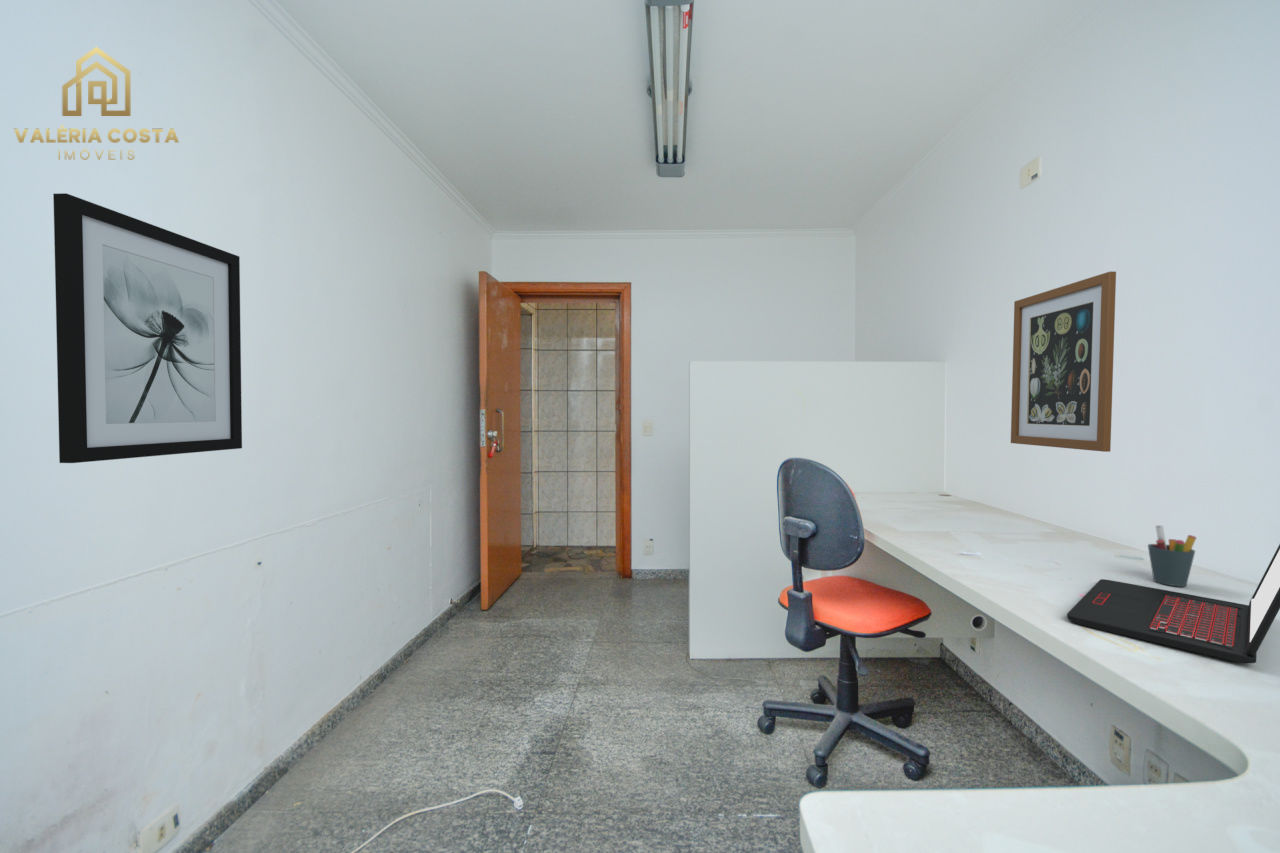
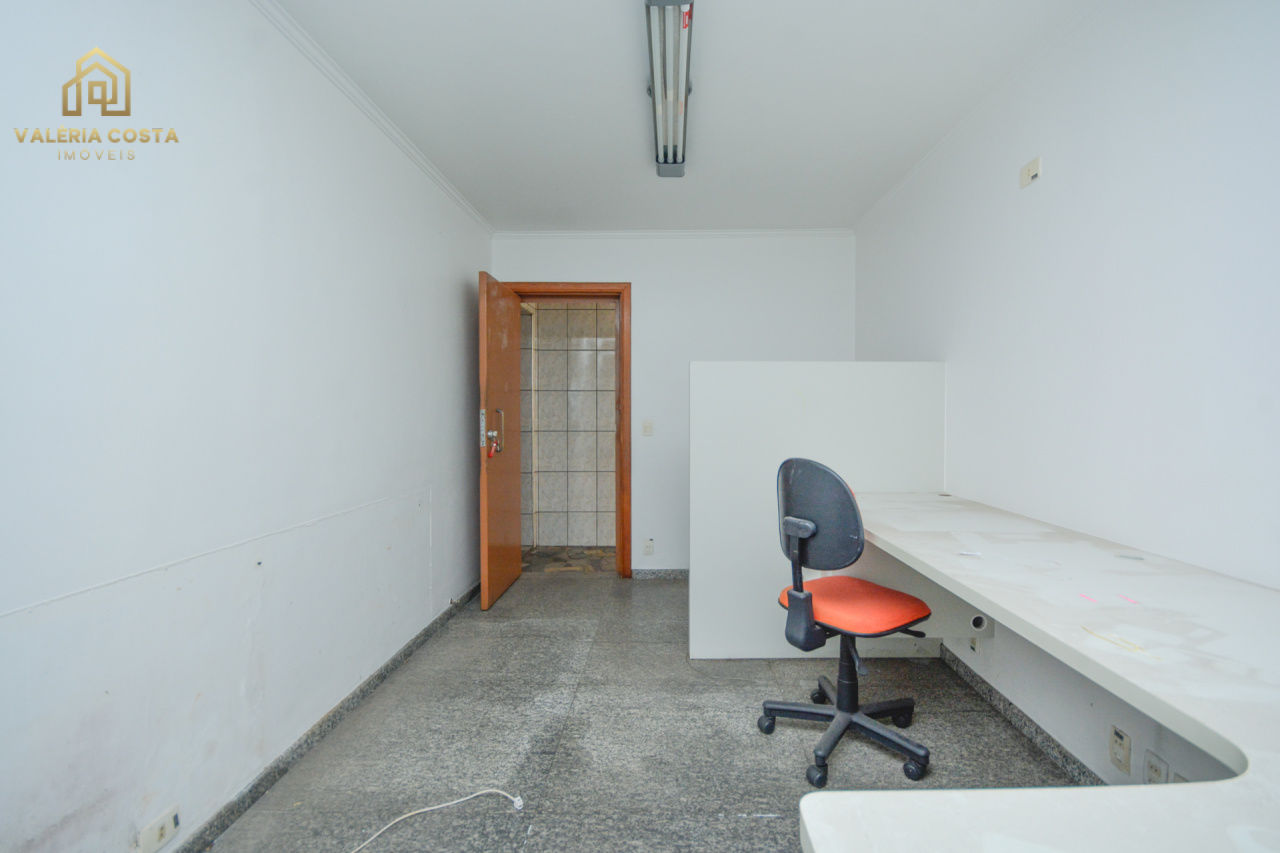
- wall art [1010,271,1117,453]
- wall art [52,192,243,464]
- laptop [1066,543,1280,664]
- pen holder [1147,524,1197,588]
